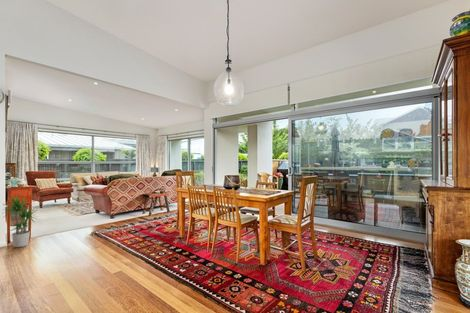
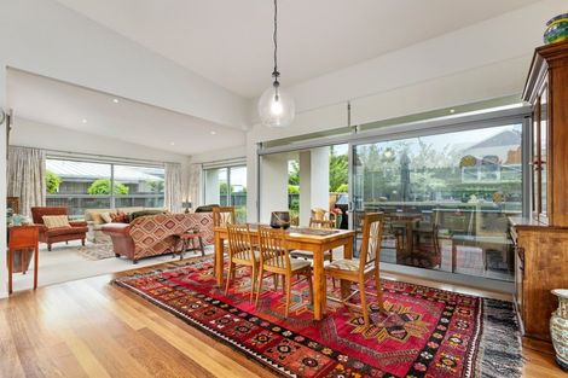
- potted plant [2,194,41,248]
